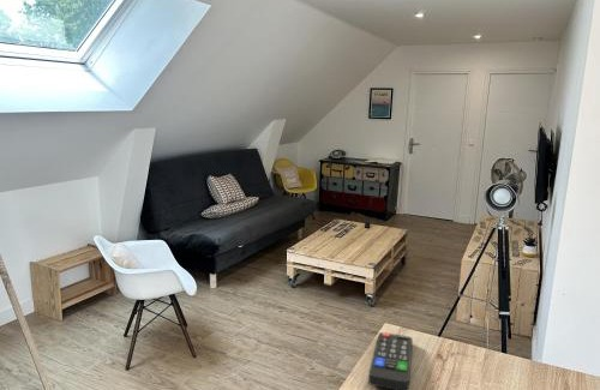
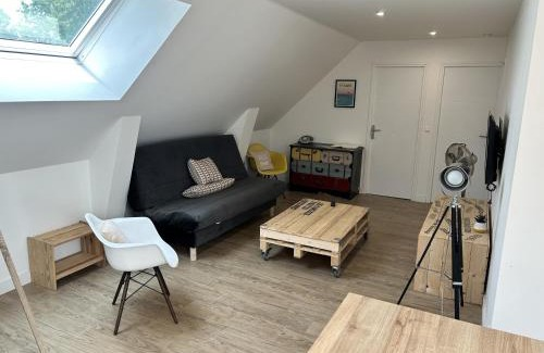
- remote control [367,331,414,390]
